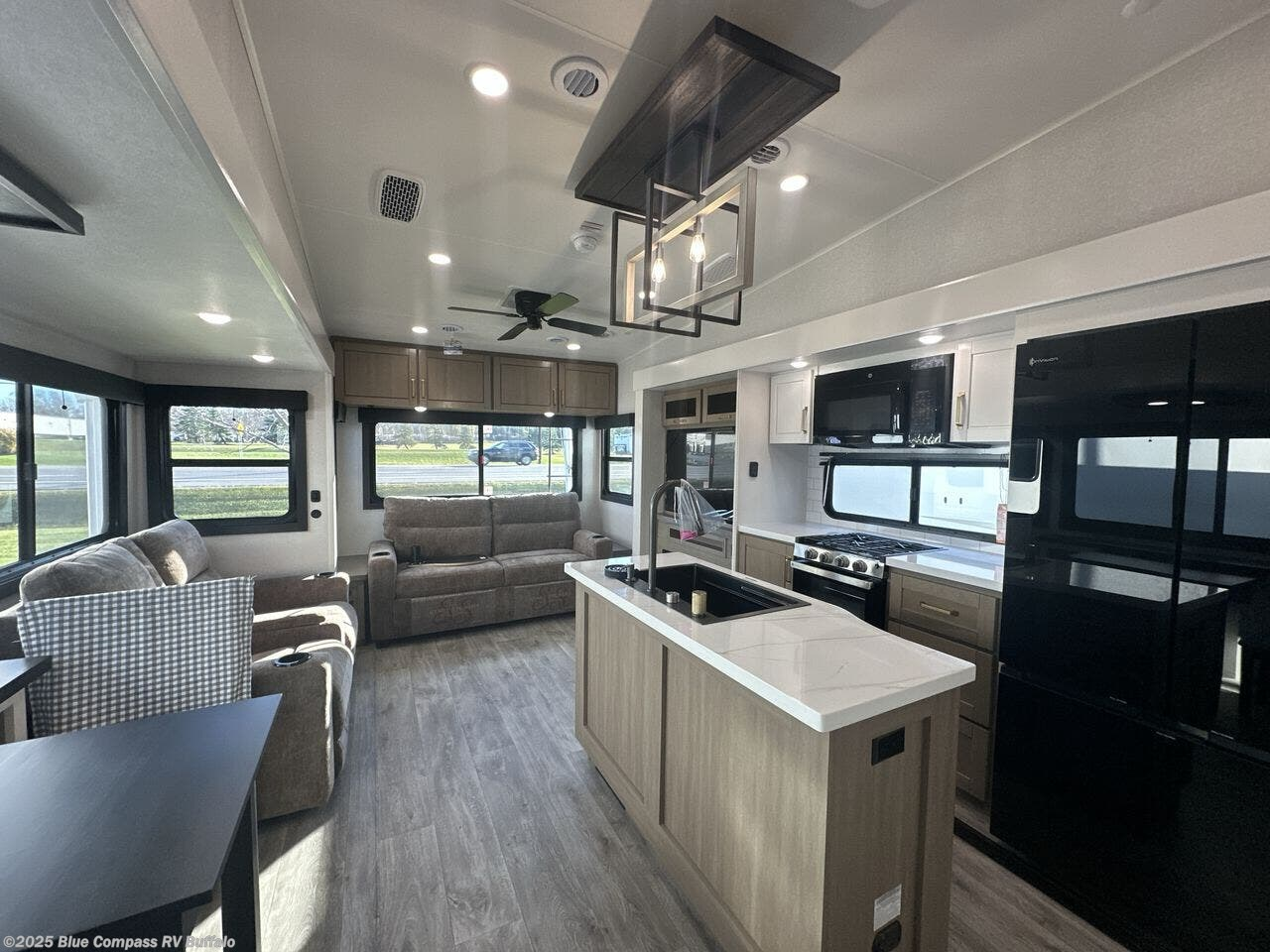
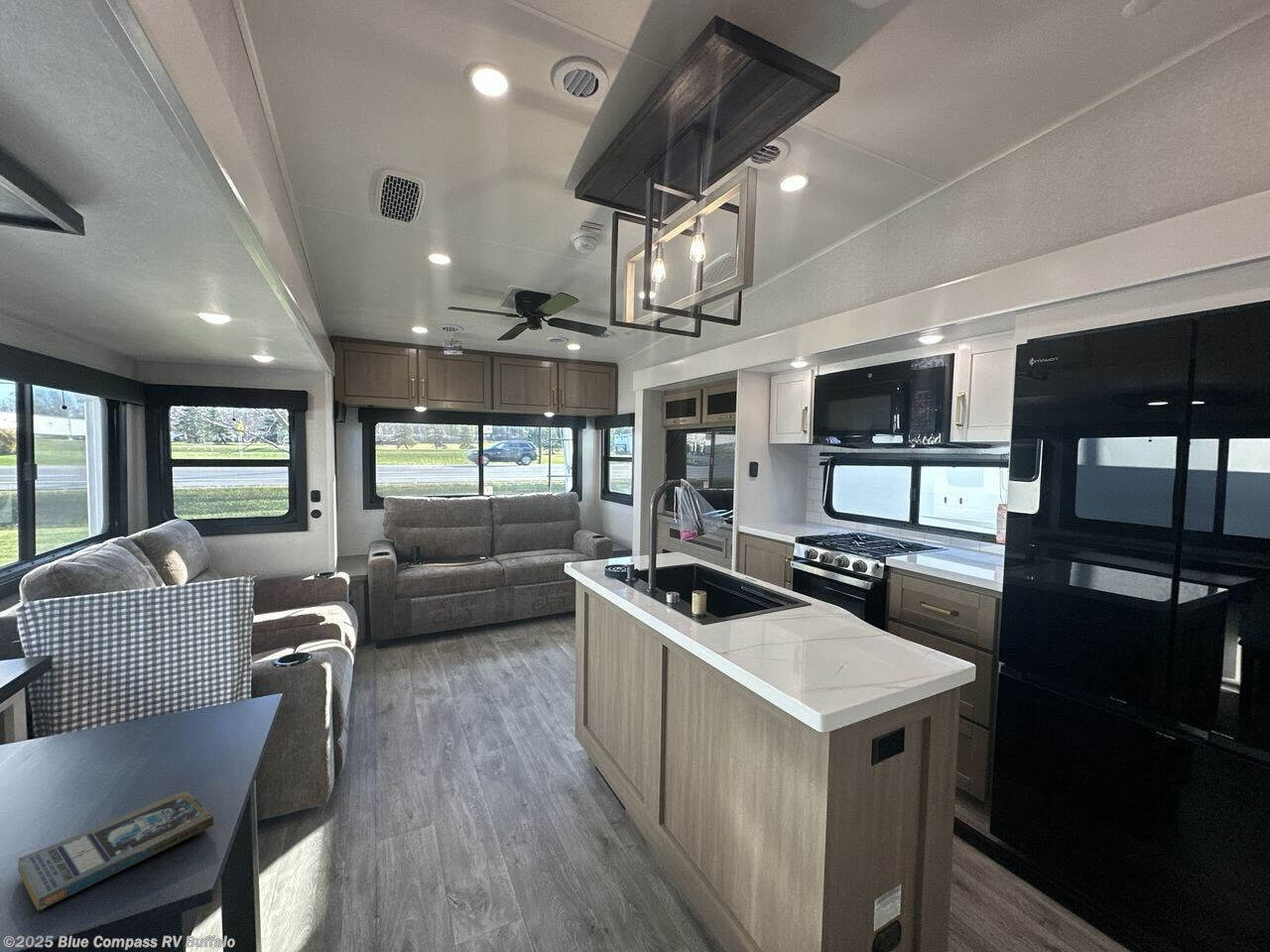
+ book [17,790,214,911]
